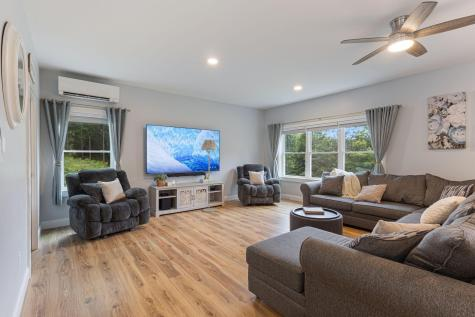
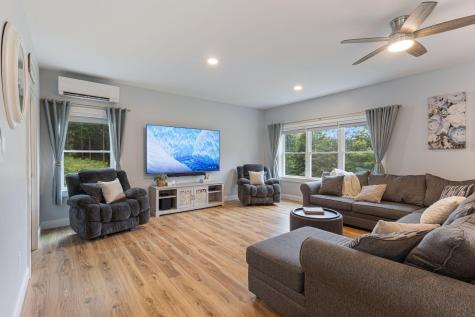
- floor lamp [200,139,218,213]
